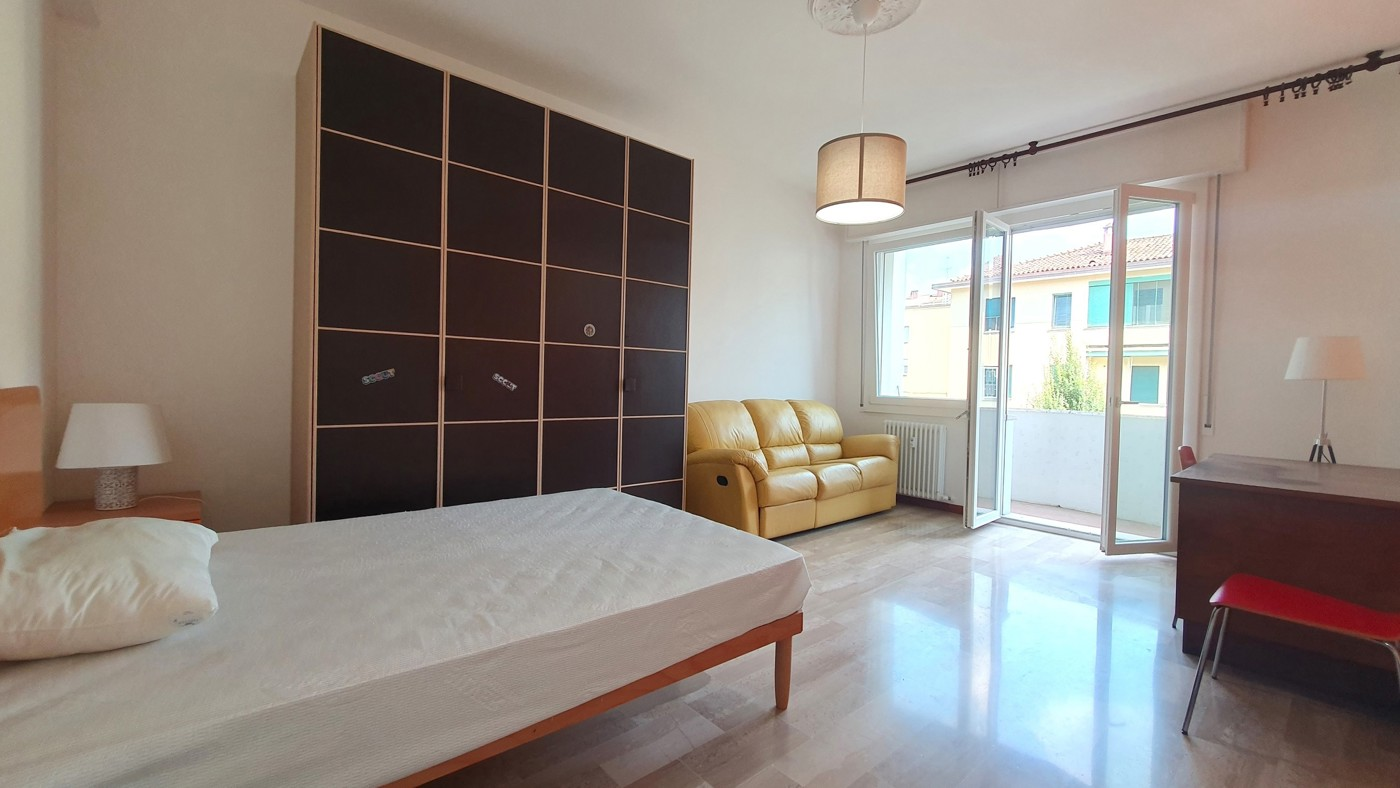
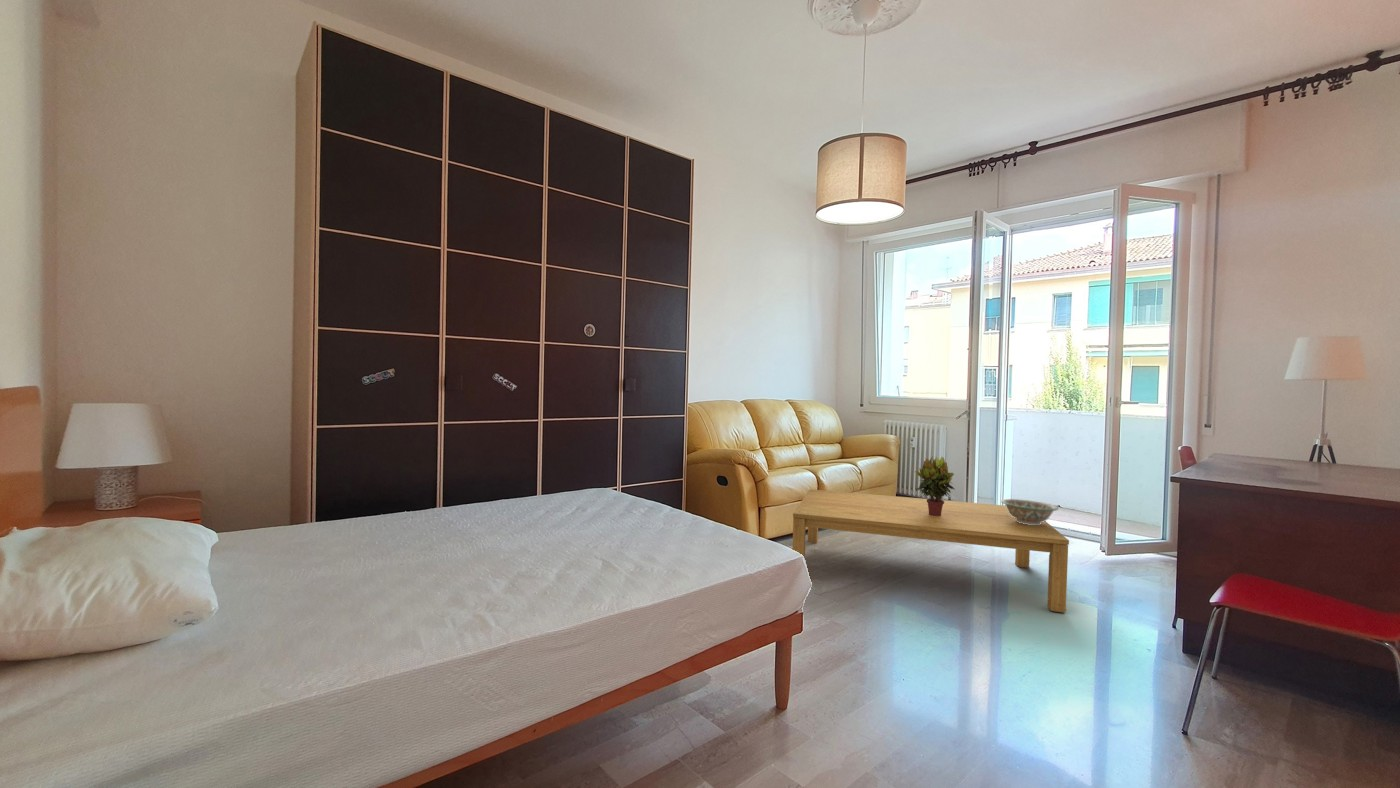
+ potted plant [914,455,956,516]
+ decorative bowl [1000,498,1059,525]
+ coffee table [792,488,1070,614]
